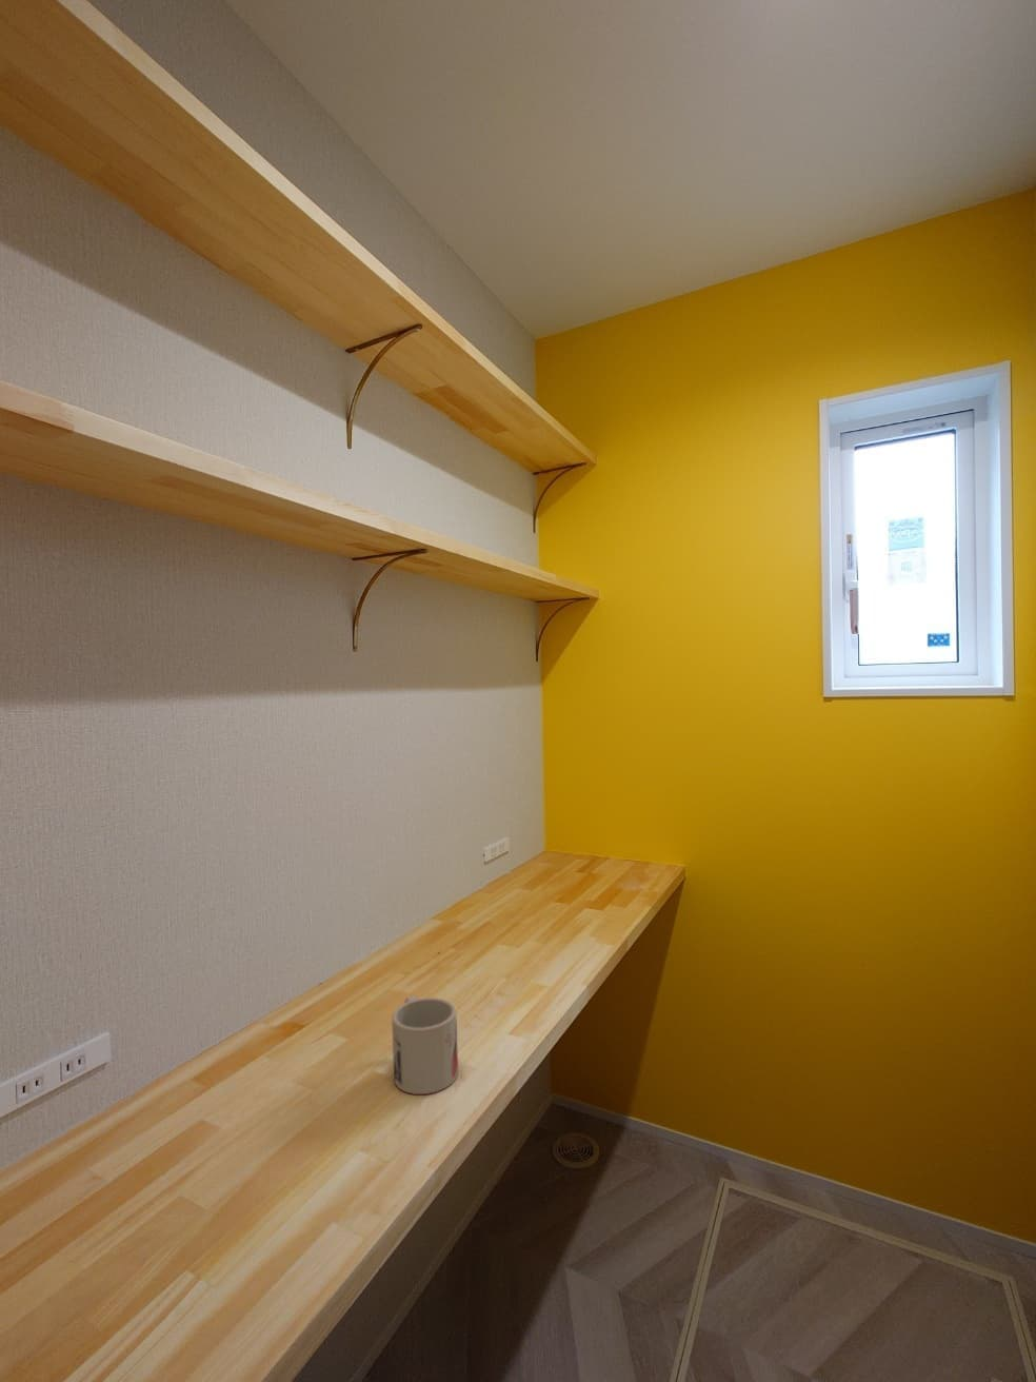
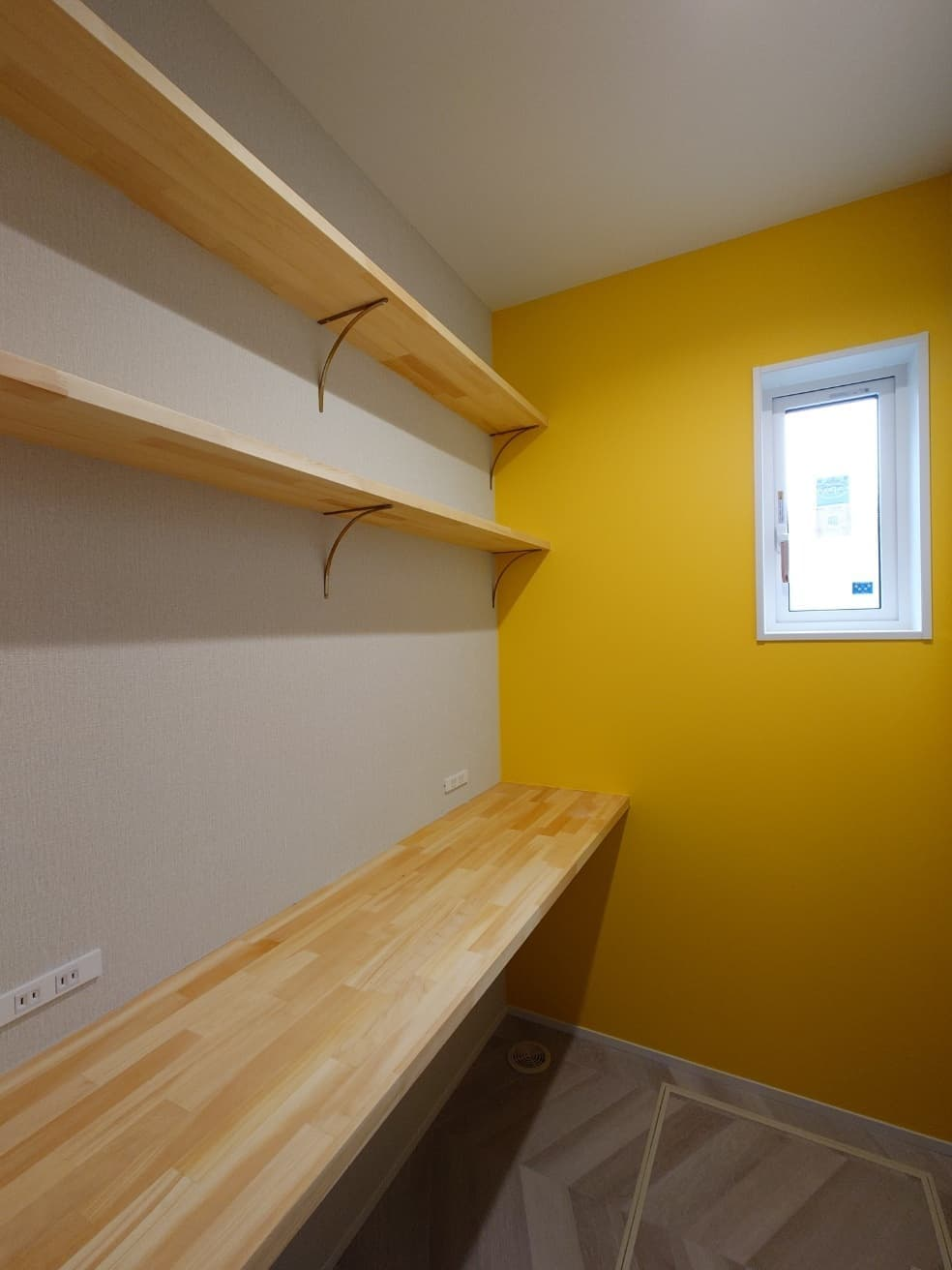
- mug [391,995,459,1096]
